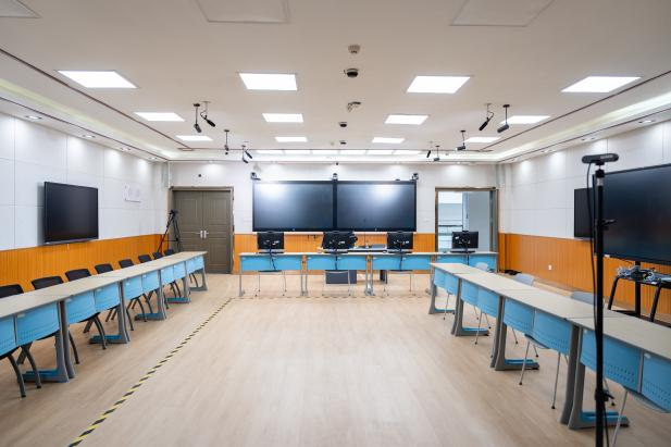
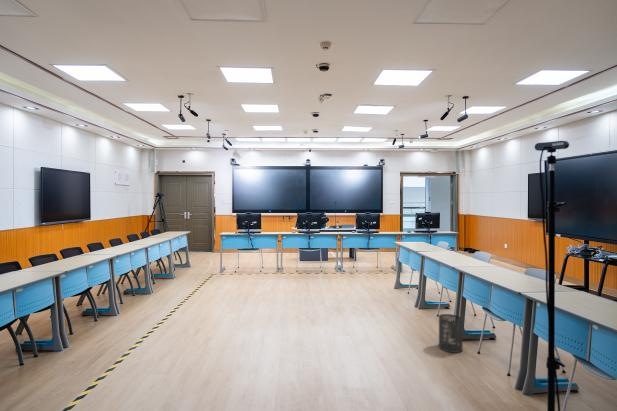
+ trash can [438,313,464,354]
